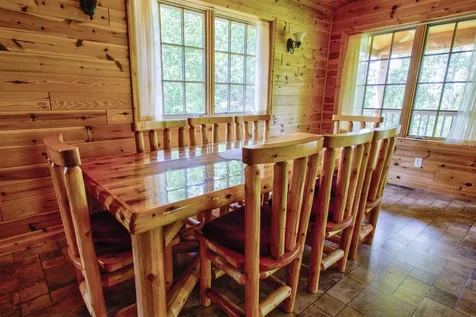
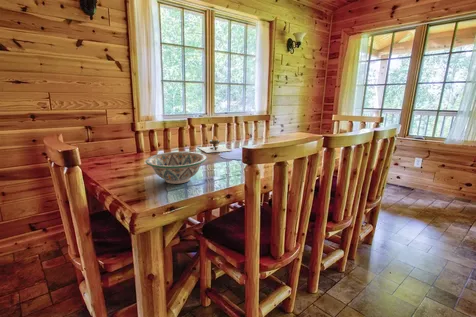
+ candle [198,135,233,154]
+ decorative bowl [145,151,208,185]
